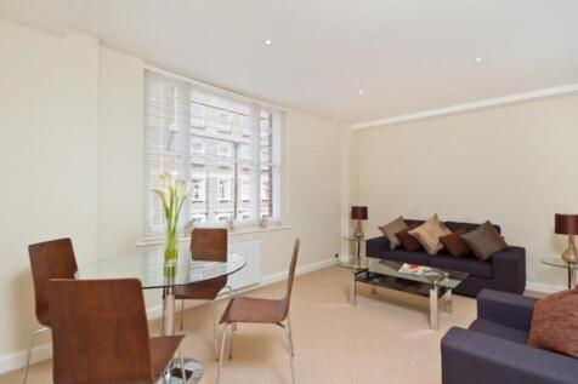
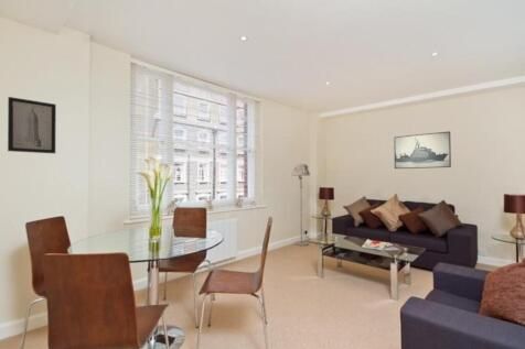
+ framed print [393,131,452,170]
+ floor lamp [291,163,311,247]
+ wall art [7,96,57,154]
